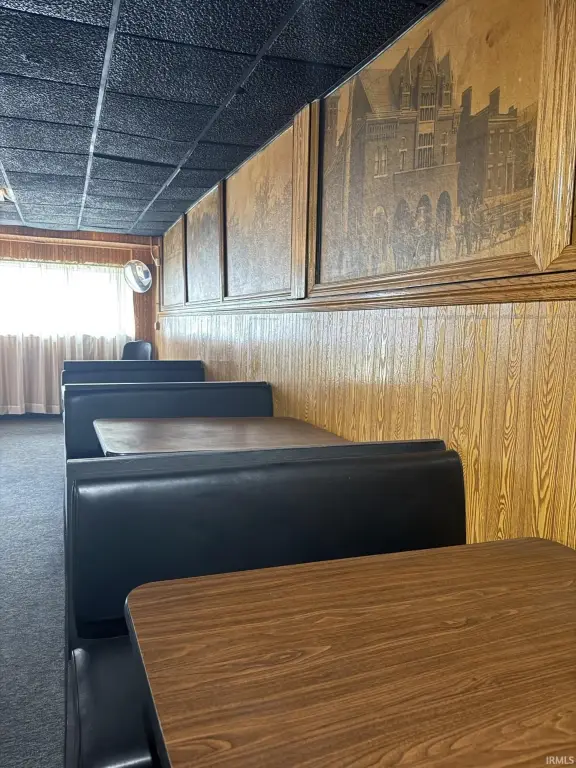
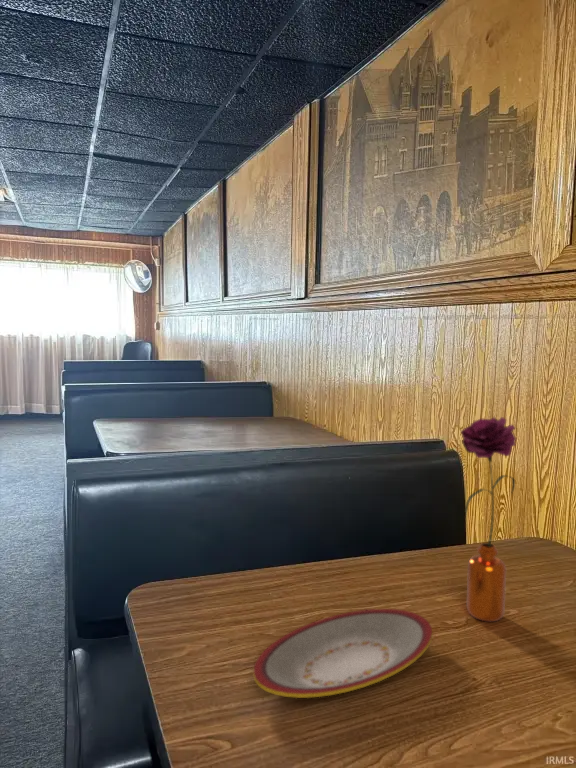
+ plate [252,608,433,699]
+ flower [459,416,517,622]
